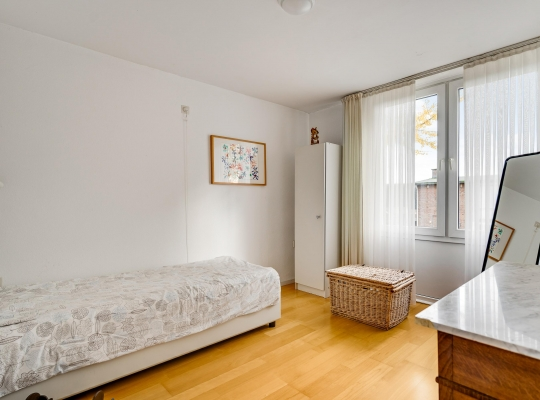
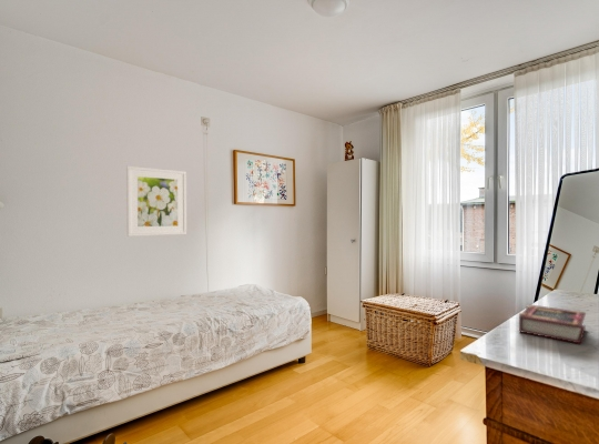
+ book [518,303,587,345]
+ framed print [125,165,187,238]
